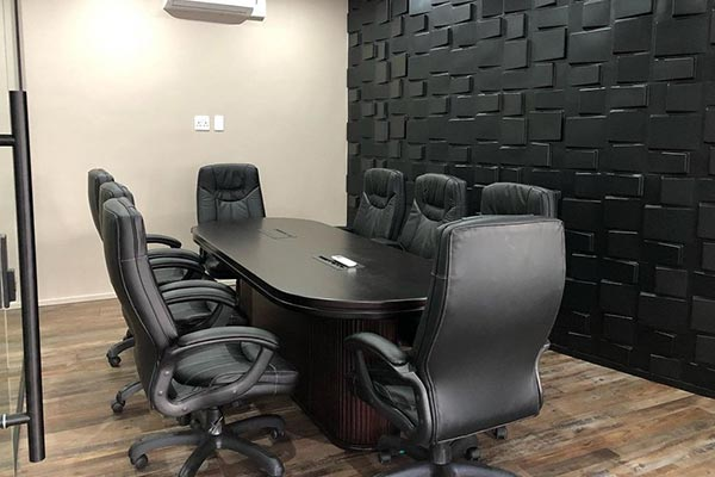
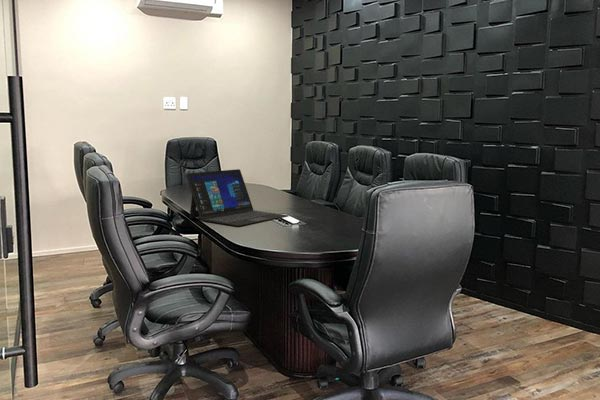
+ laptop [185,168,289,227]
